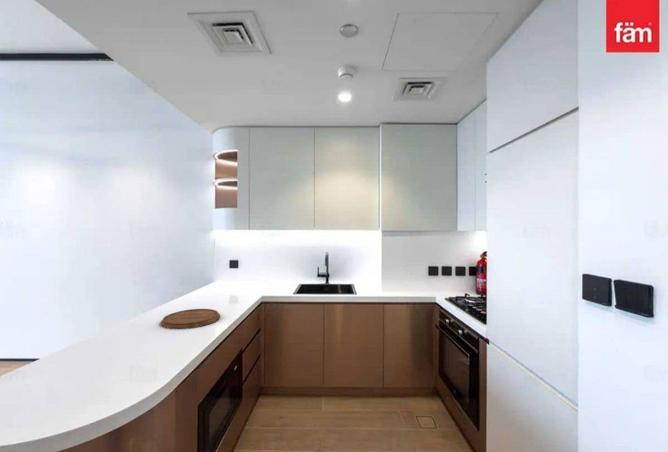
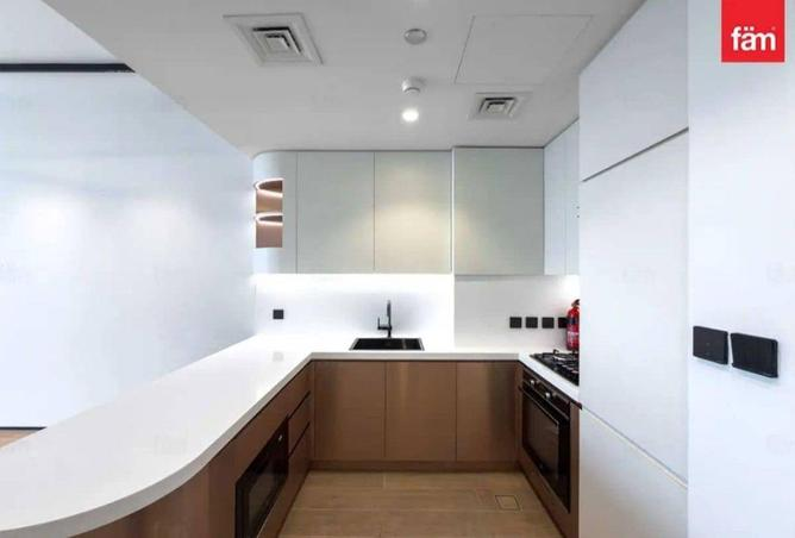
- cutting board [159,308,221,330]
